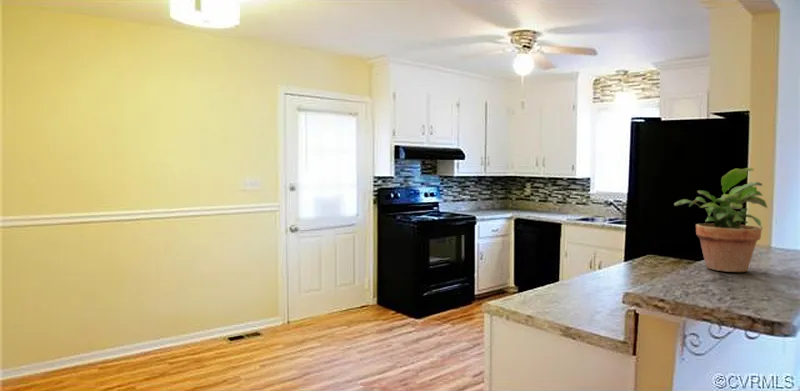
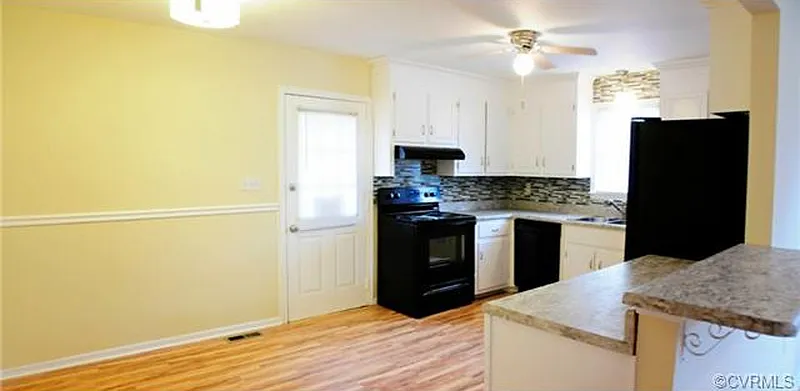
- potted plant [673,167,769,273]
